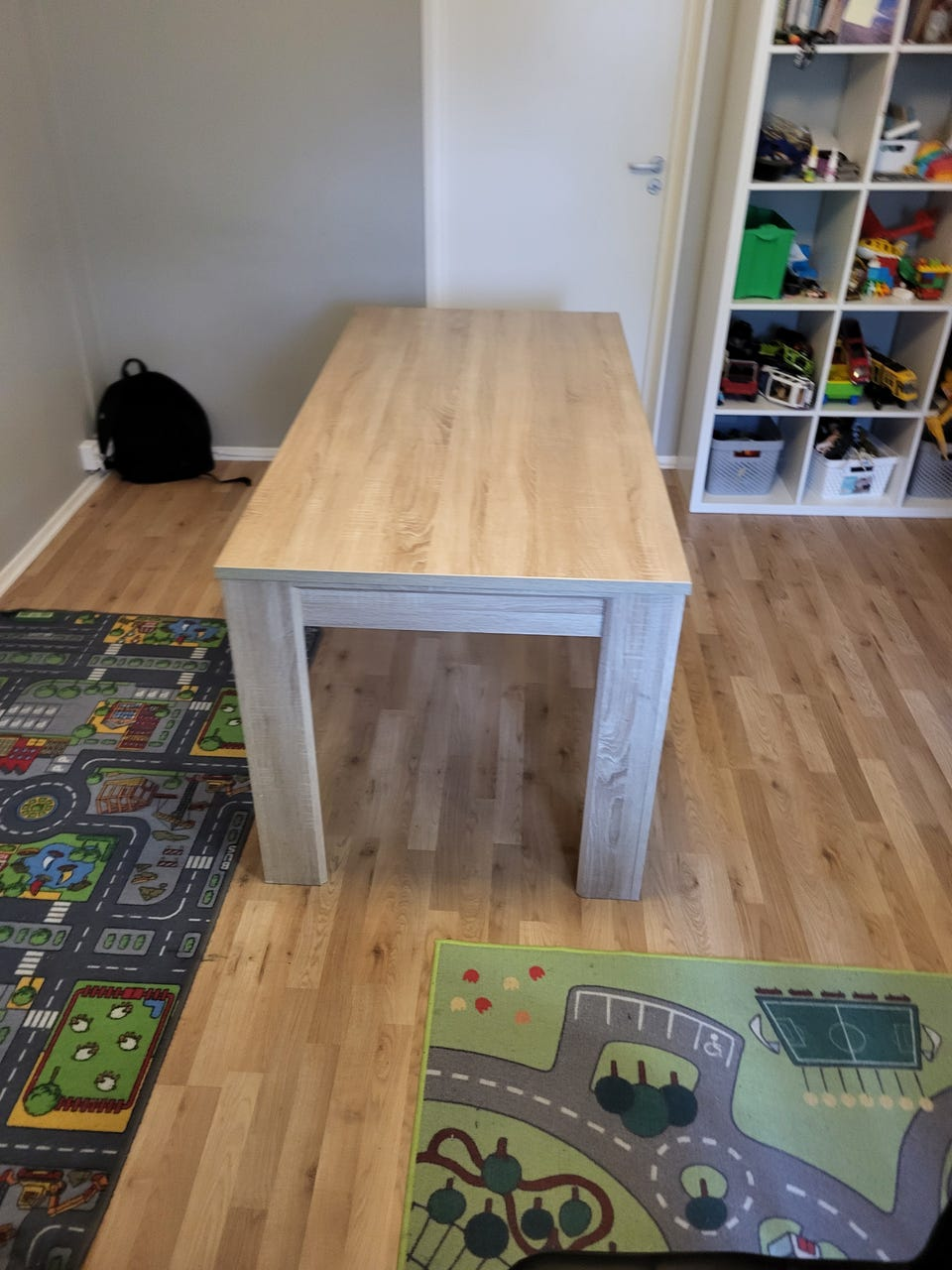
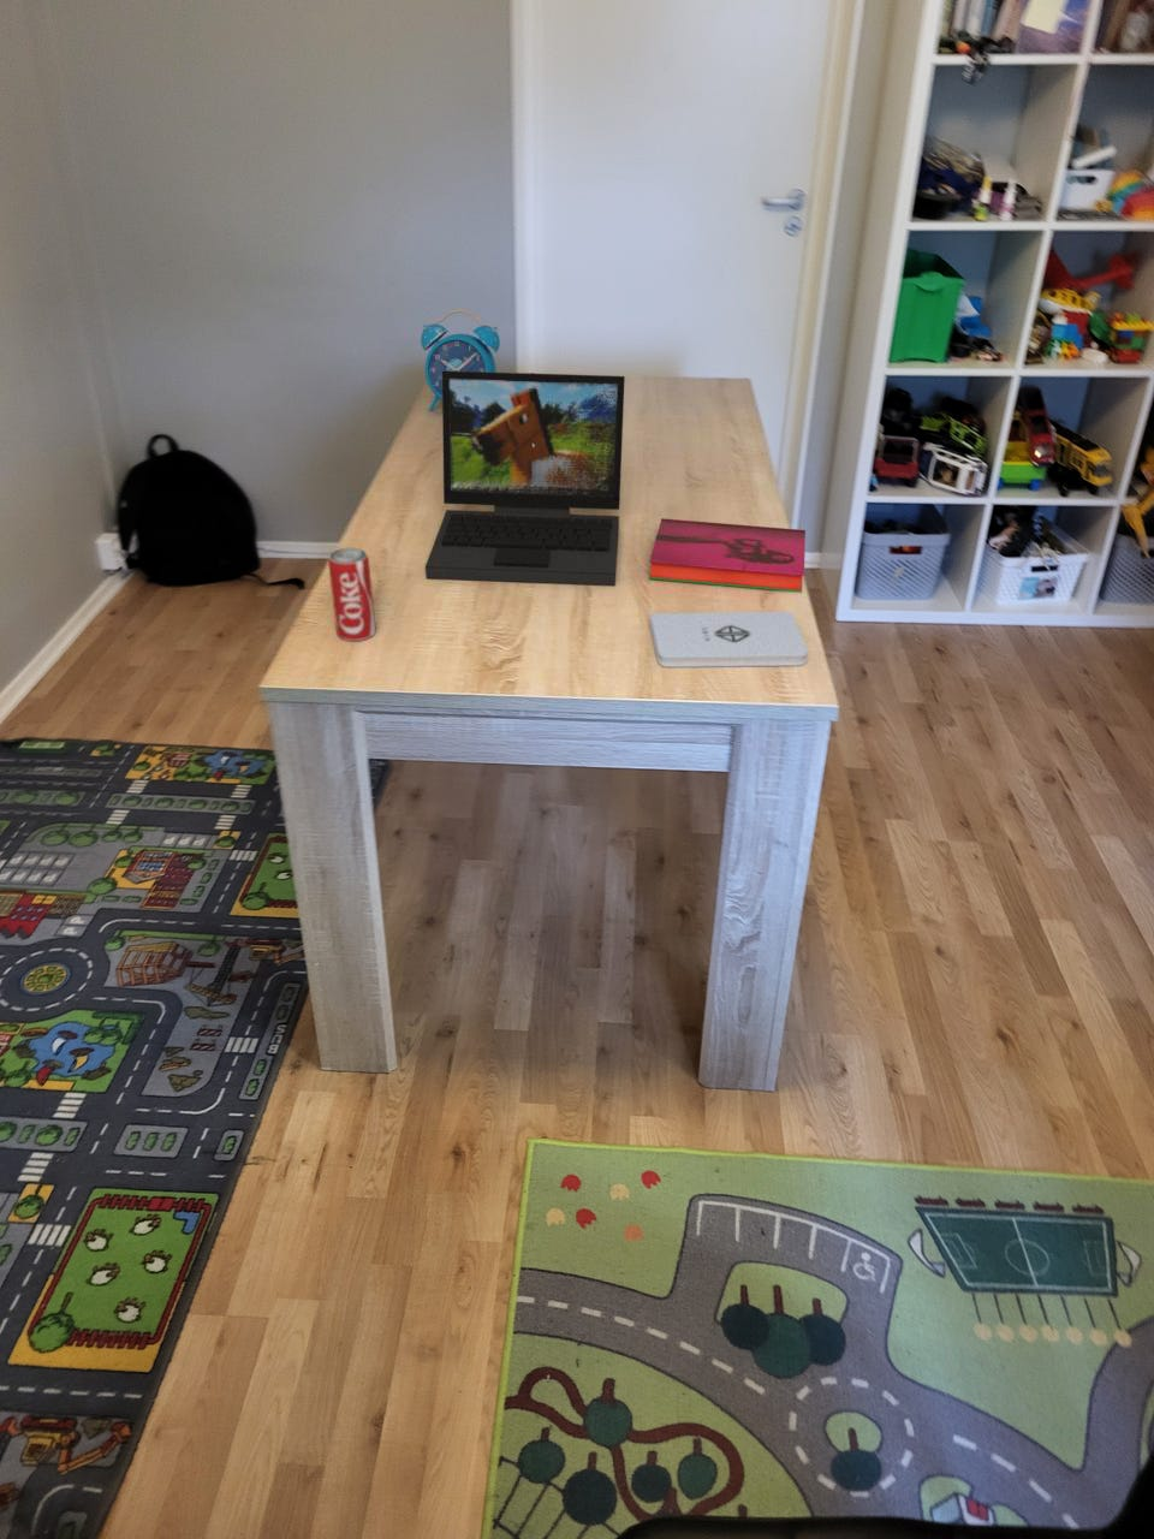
+ hardback book [649,517,806,593]
+ beverage can [327,547,377,642]
+ laptop [424,371,627,587]
+ notepad [649,611,809,669]
+ alarm clock [419,309,502,412]
